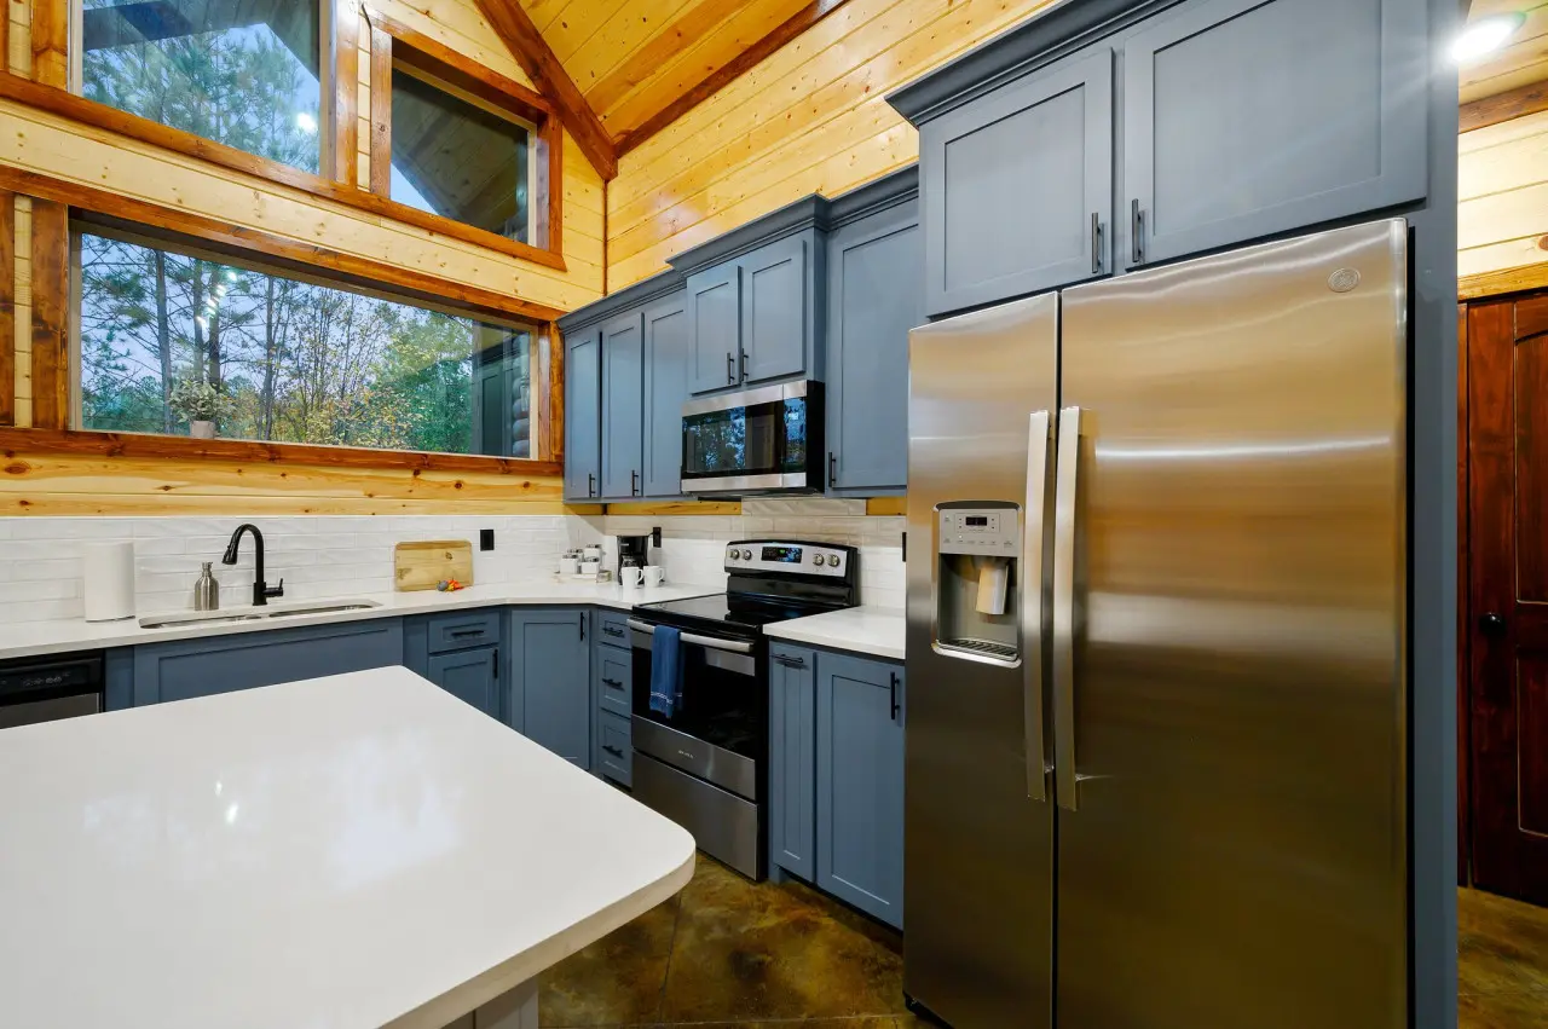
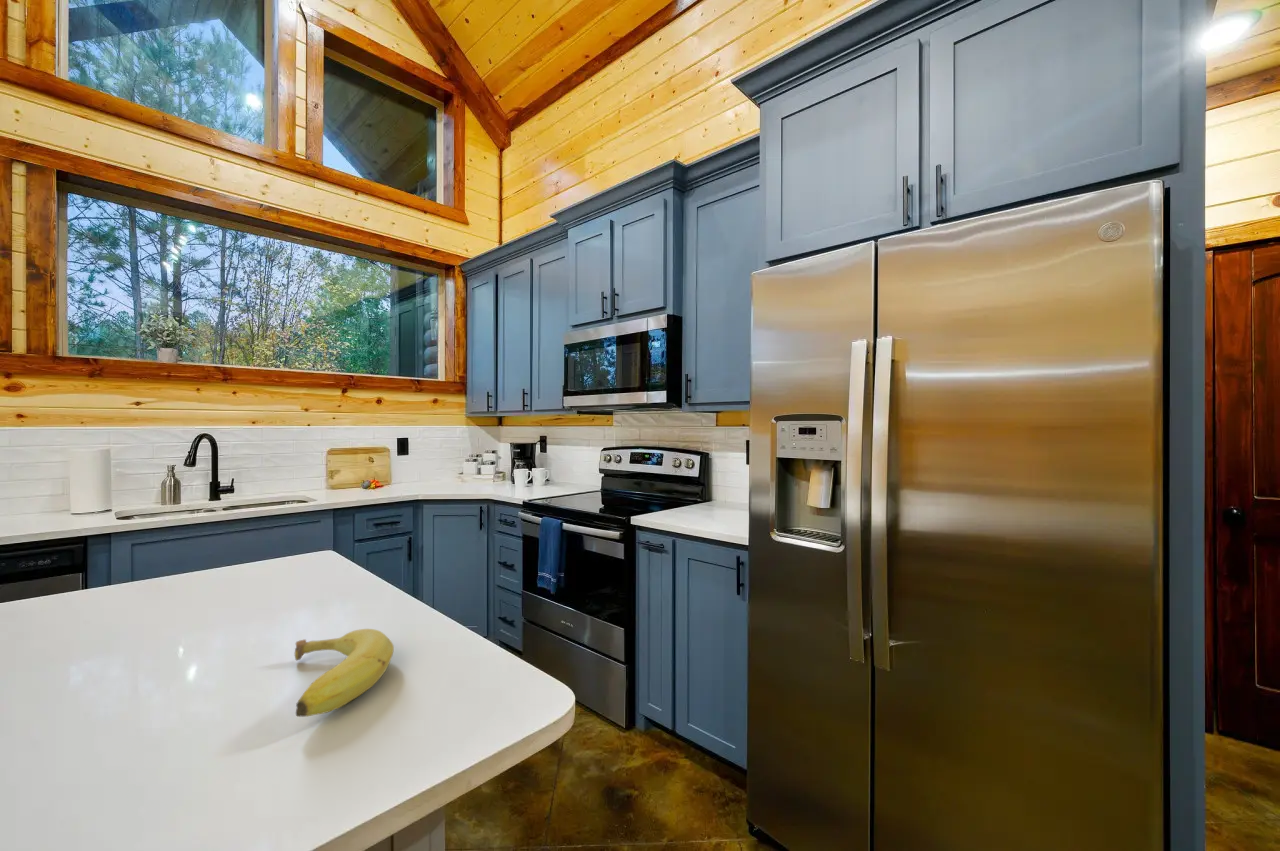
+ fruit [294,628,395,718]
